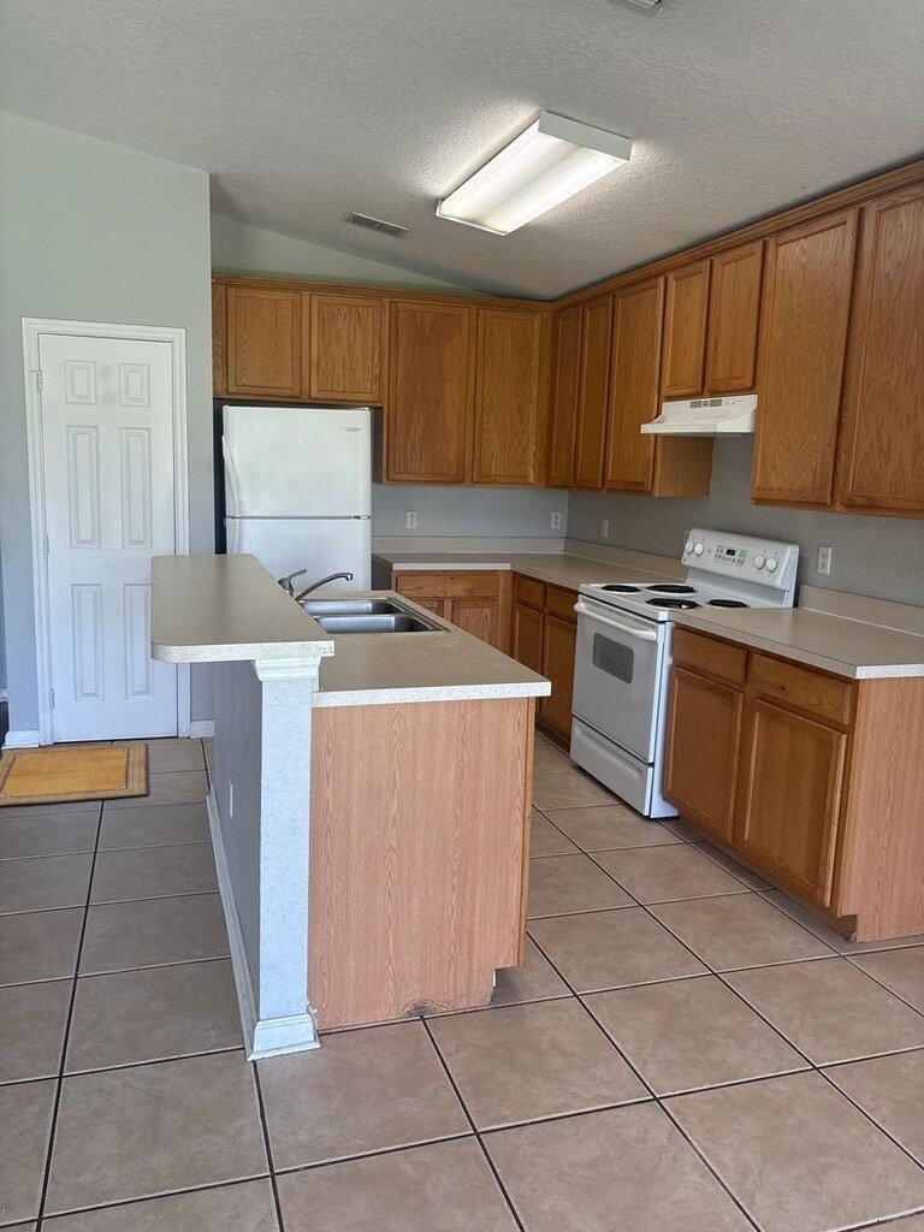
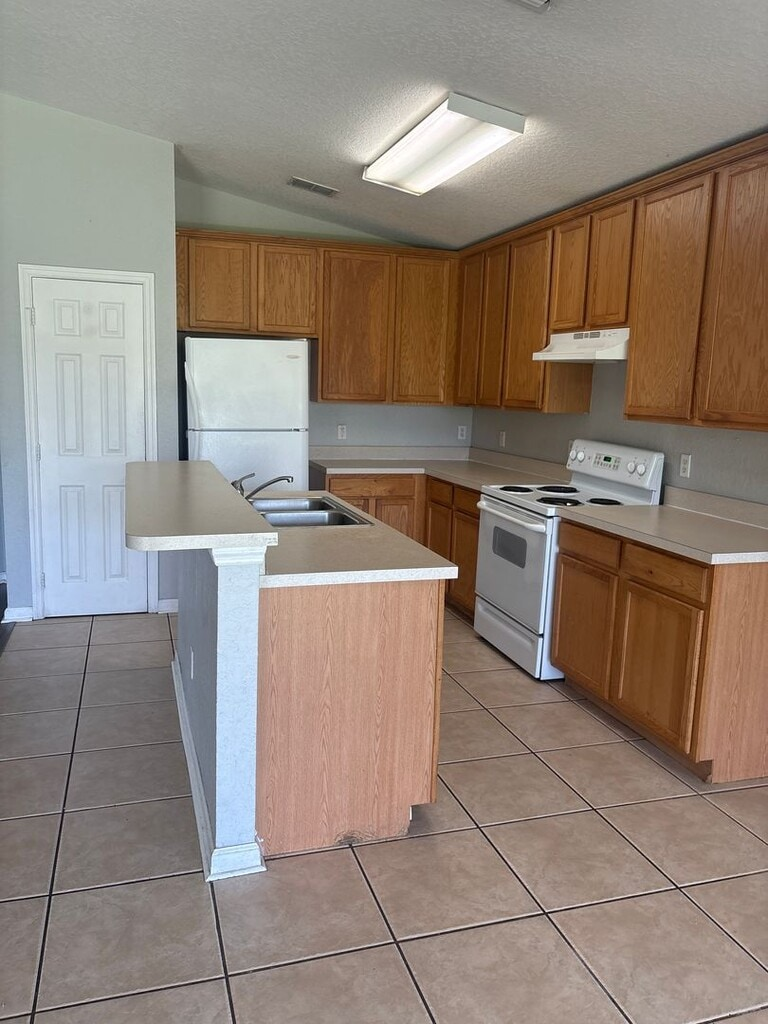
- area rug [0,742,150,807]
